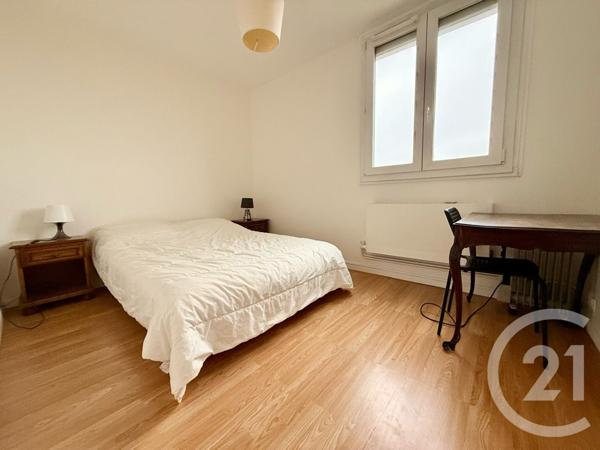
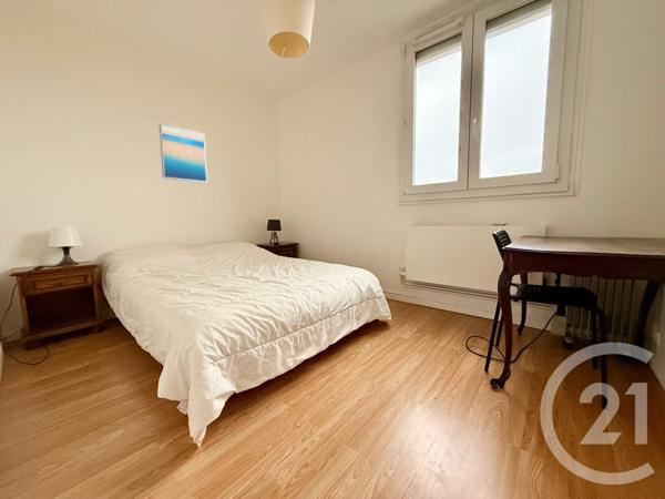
+ wall art [158,122,208,184]
